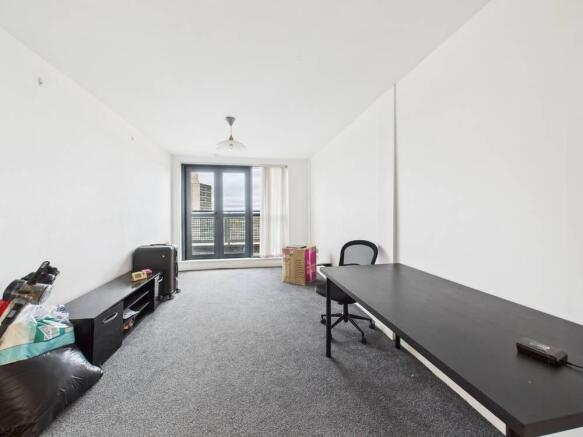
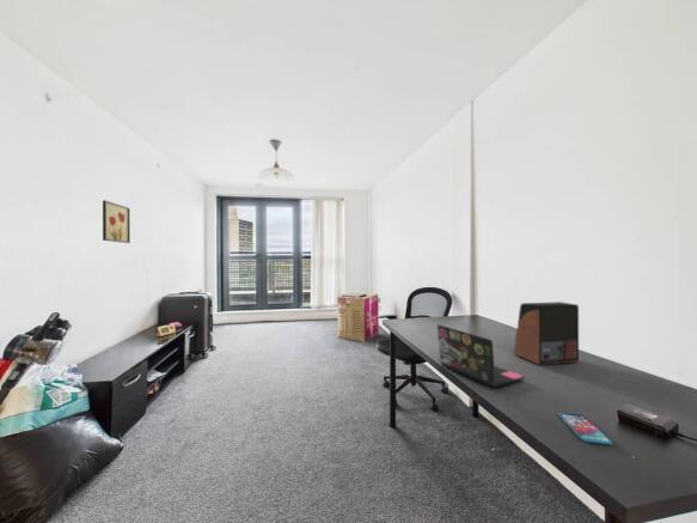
+ wall art [102,199,132,244]
+ laptop [436,323,526,389]
+ smartphone [557,412,613,445]
+ speaker [513,300,580,366]
